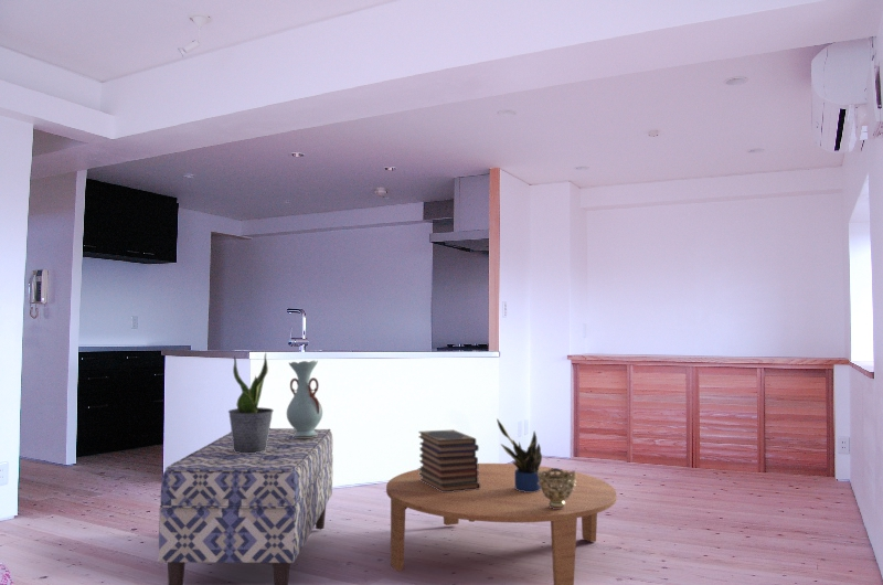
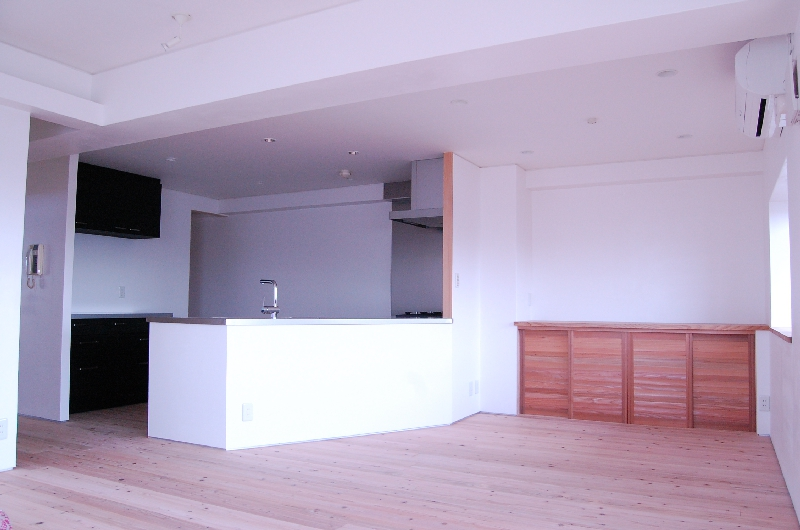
- decorative vase [286,360,323,438]
- potted plant [227,352,275,454]
- potted plant [496,417,543,492]
- coffee table [385,462,618,585]
- bench [157,427,334,585]
- decorative bowl [538,467,576,509]
- book stack [417,428,480,492]
